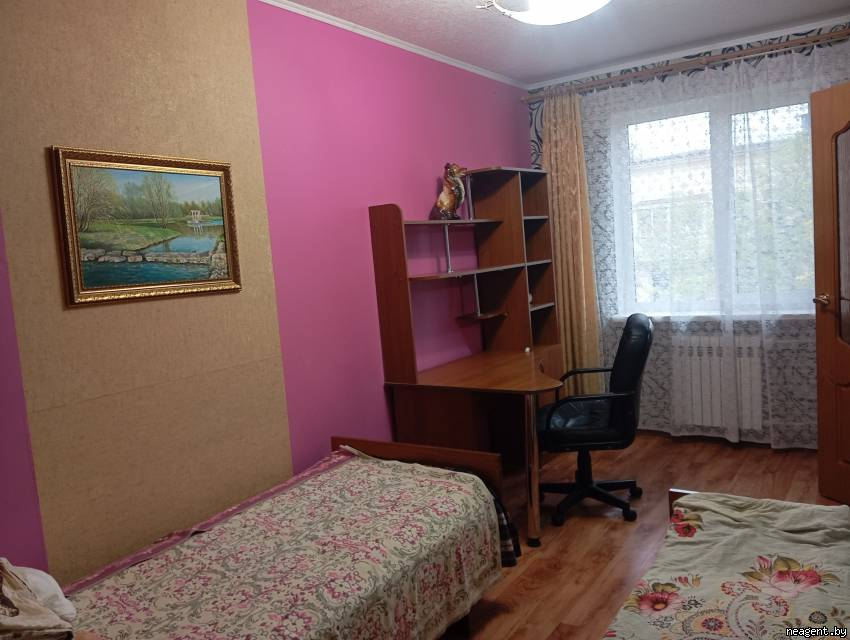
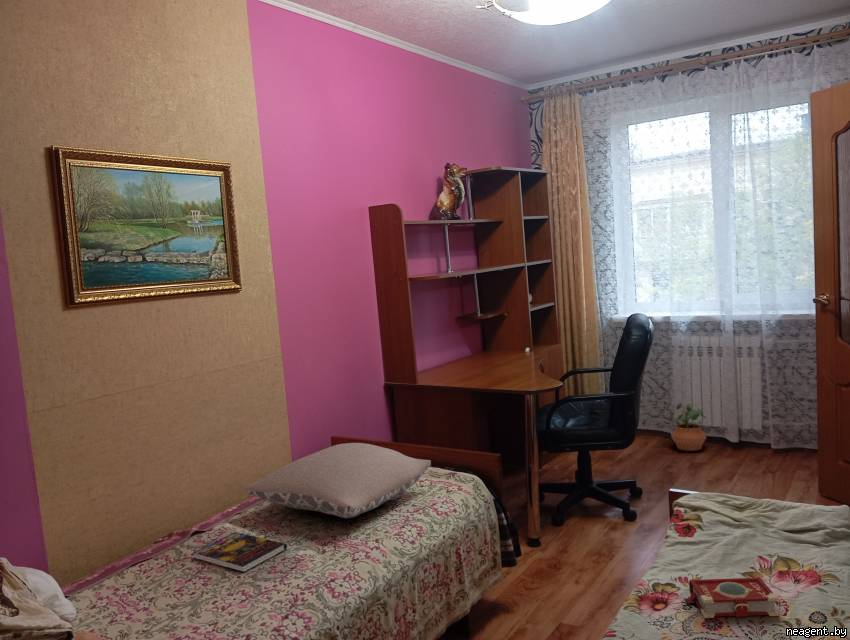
+ pillow [245,442,432,519]
+ book [683,577,780,619]
+ book [192,531,288,573]
+ potted plant [668,402,707,452]
